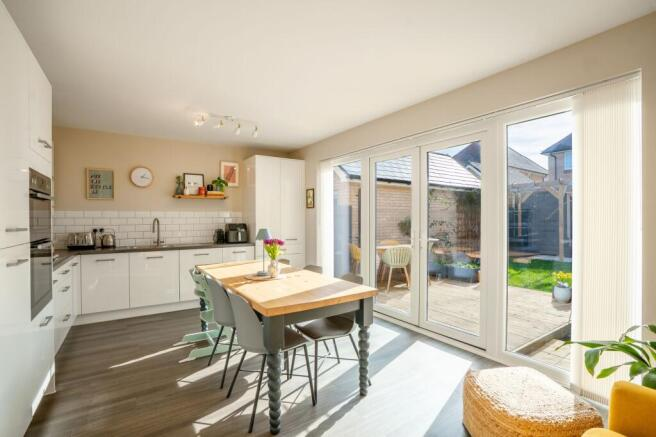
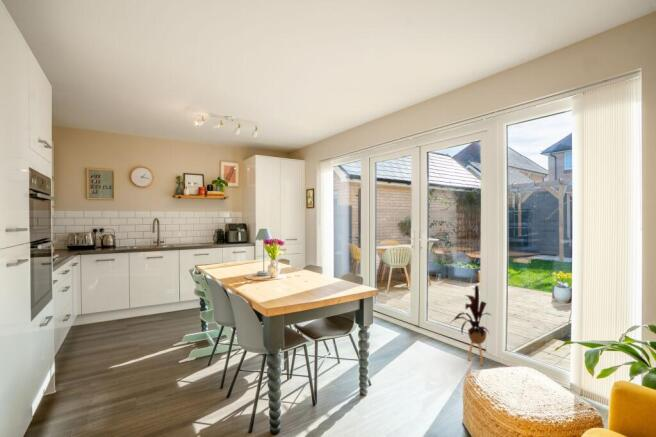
+ house plant [449,284,493,366]
